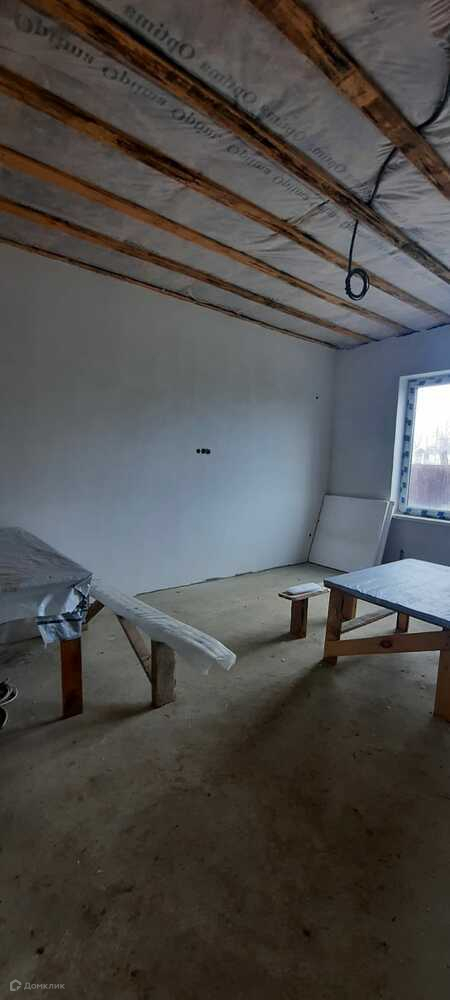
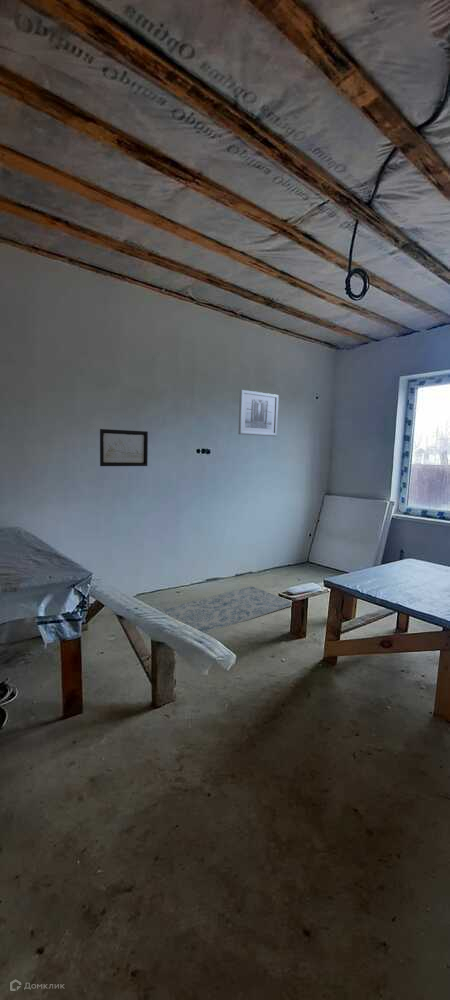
+ rug [158,585,292,634]
+ wall art [99,428,149,467]
+ wall art [237,389,280,437]
